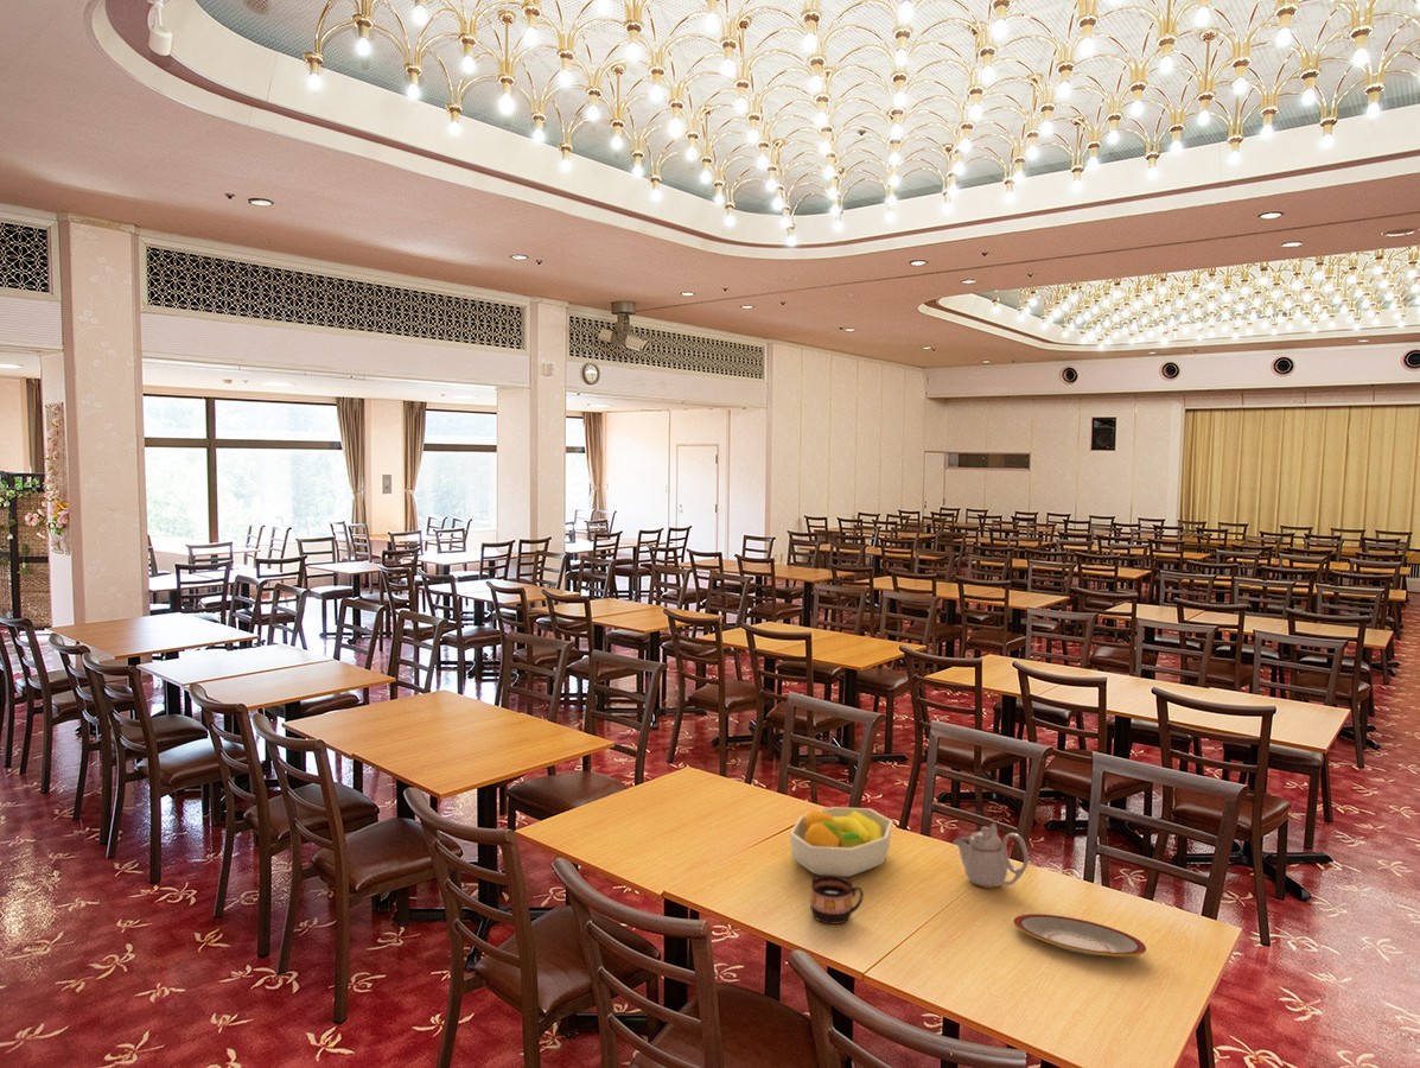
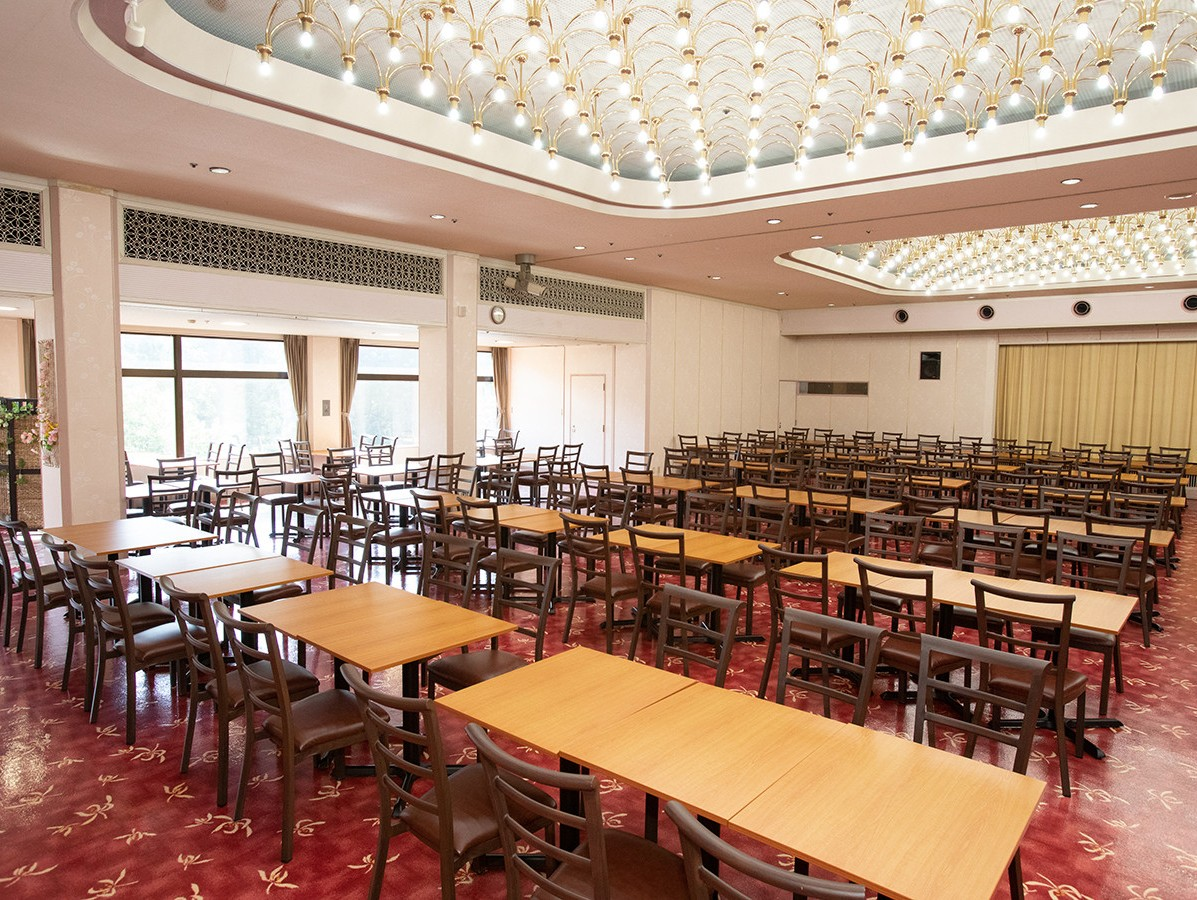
- cup [809,876,865,924]
- fruit bowl [789,806,893,878]
- teapot [951,821,1030,889]
- plate [1013,913,1147,958]
